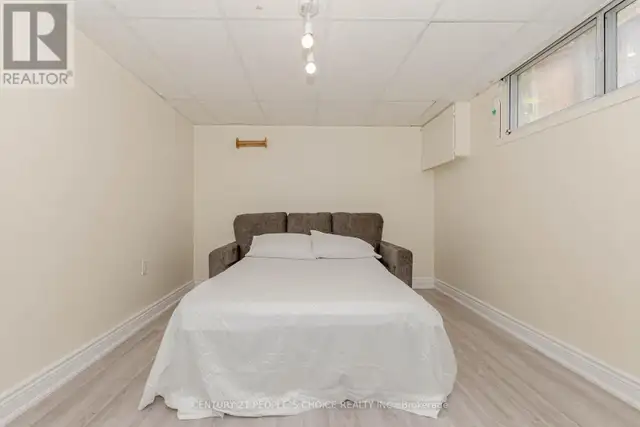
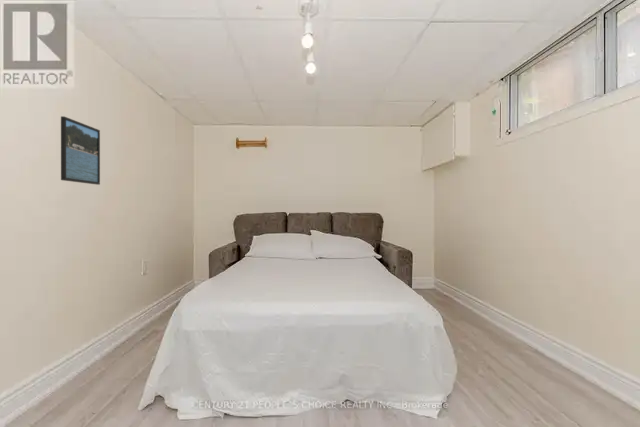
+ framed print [60,115,101,186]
